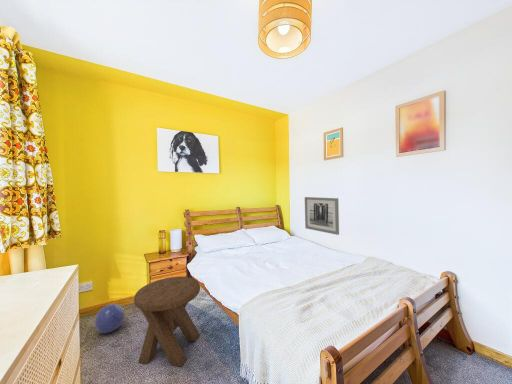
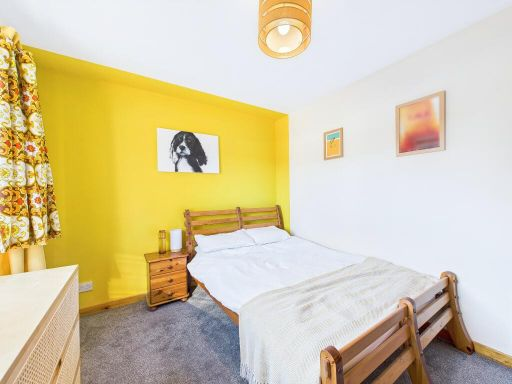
- wall art [304,196,340,236]
- music stool [133,276,201,367]
- ball [94,303,126,334]
